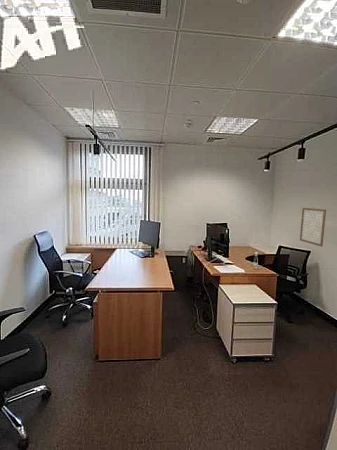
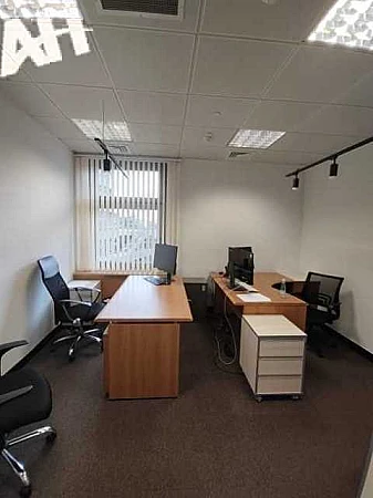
- wall art [299,207,327,247]
